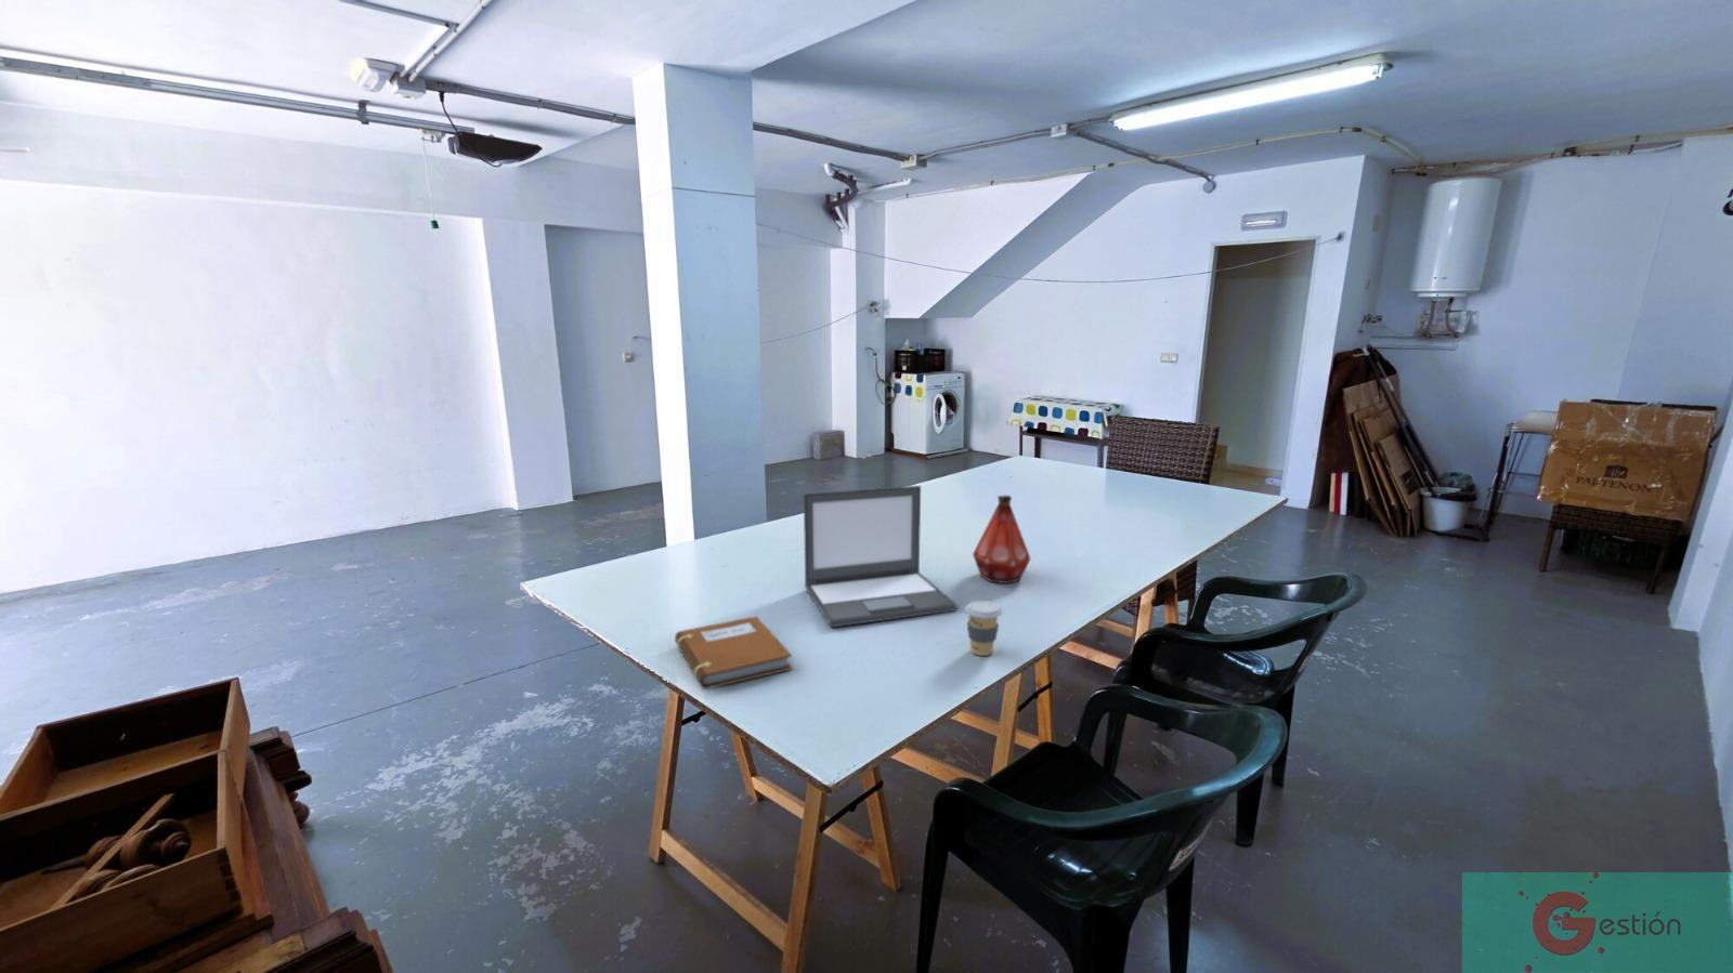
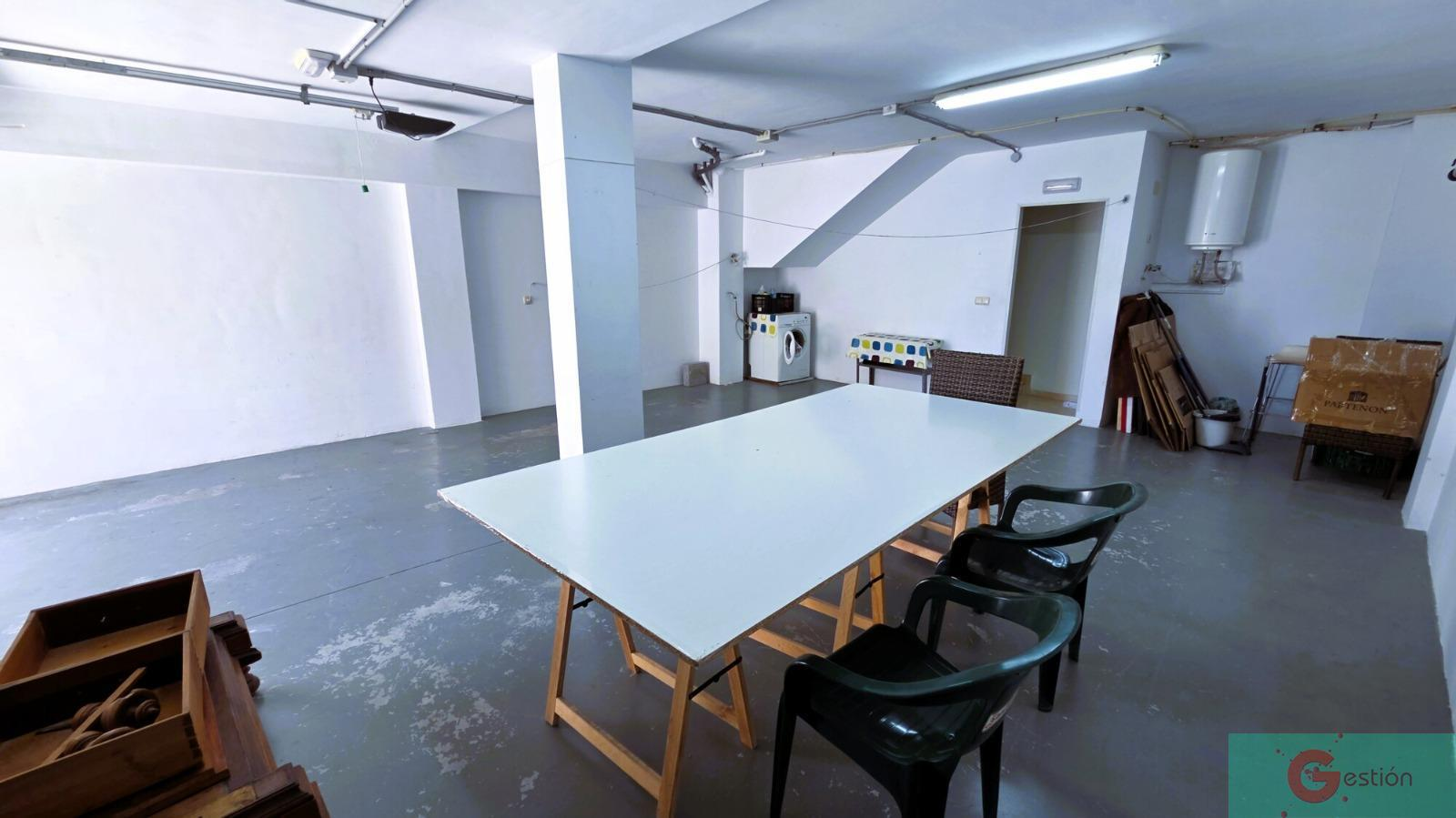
- notebook [674,615,793,691]
- coffee cup [964,600,1003,657]
- laptop [802,485,958,629]
- bottle [971,495,1032,584]
